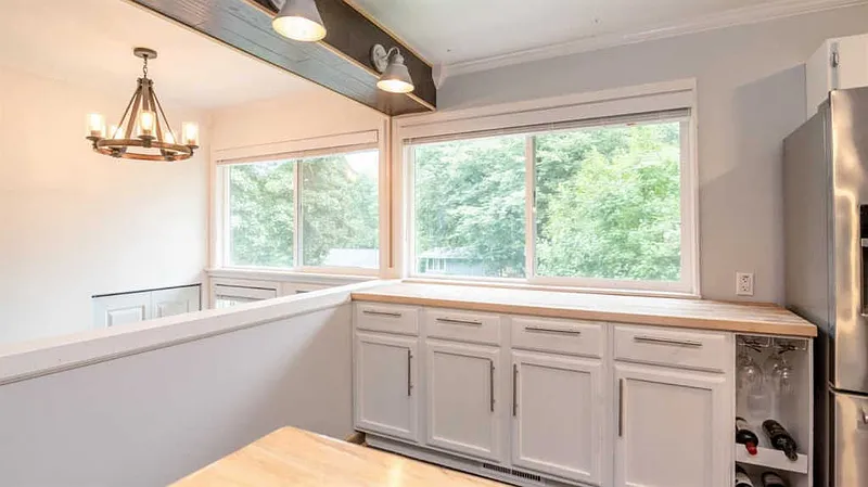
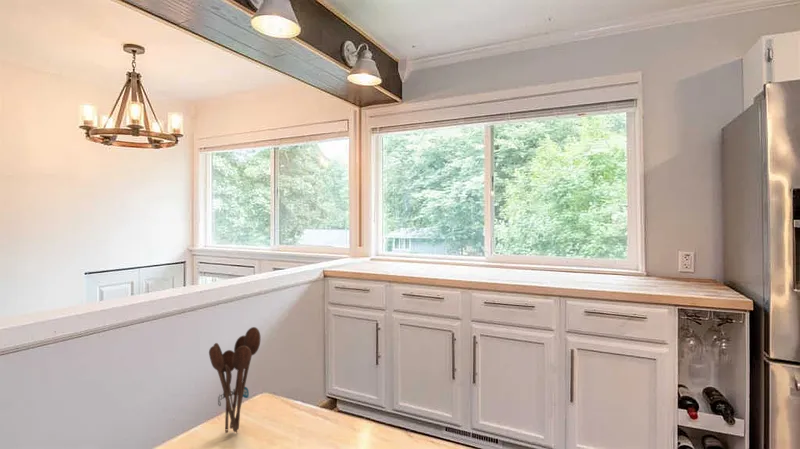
+ utensil holder [208,326,262,434]
